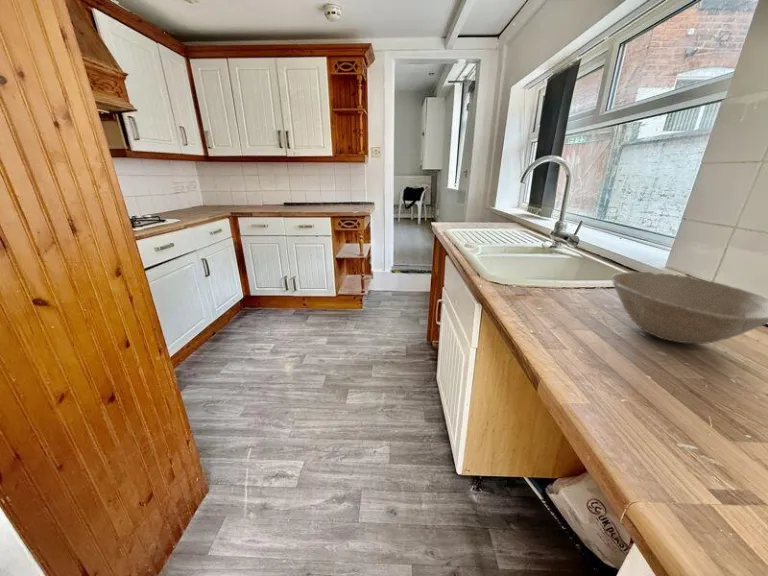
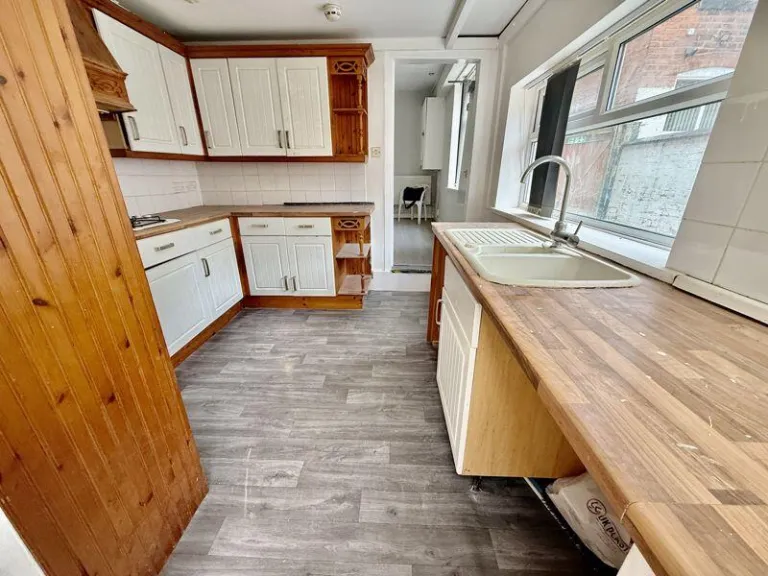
- bowl [611,271,768,345]
